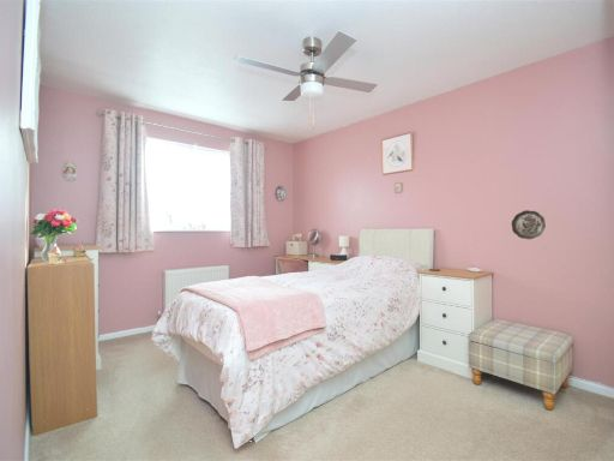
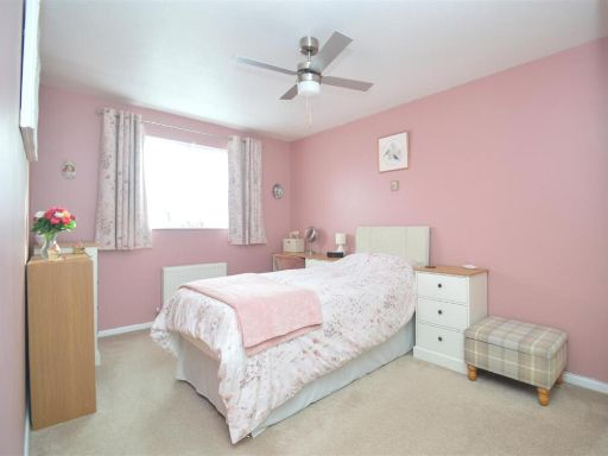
- decorative plate [511,209,547,240]
